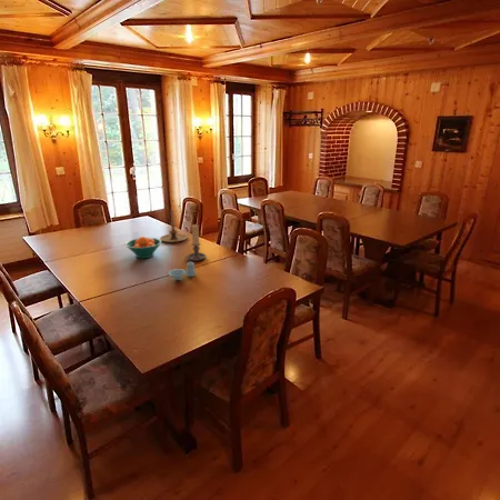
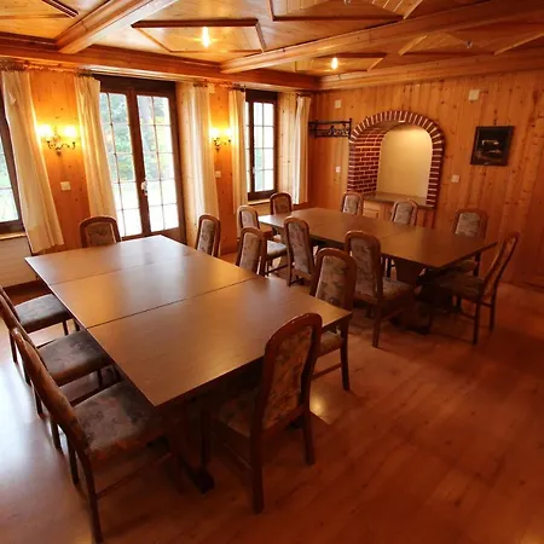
- candle holder [159,209,189,243]
- candle holder [183,223,208,262]
- fruit bowl [124,236,163,259]
- salt and pepper shaker set [167,260,197,281]
